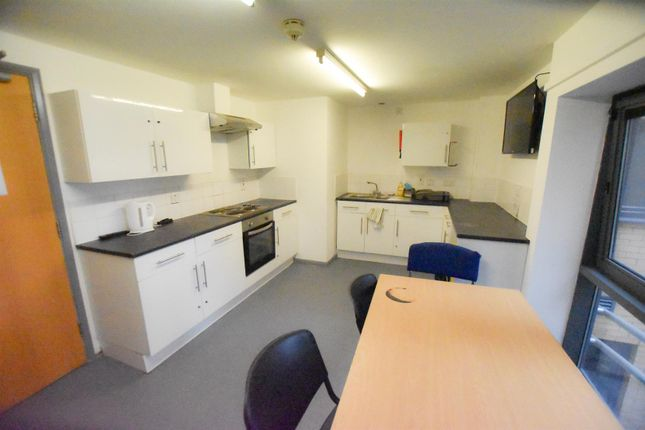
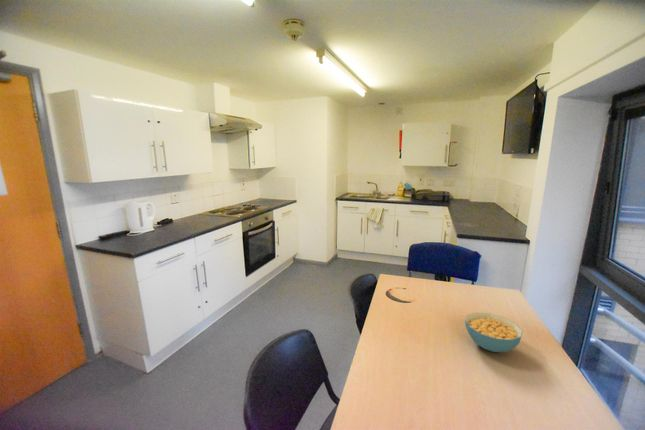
+ cereal bowl [464,312,523,353]
